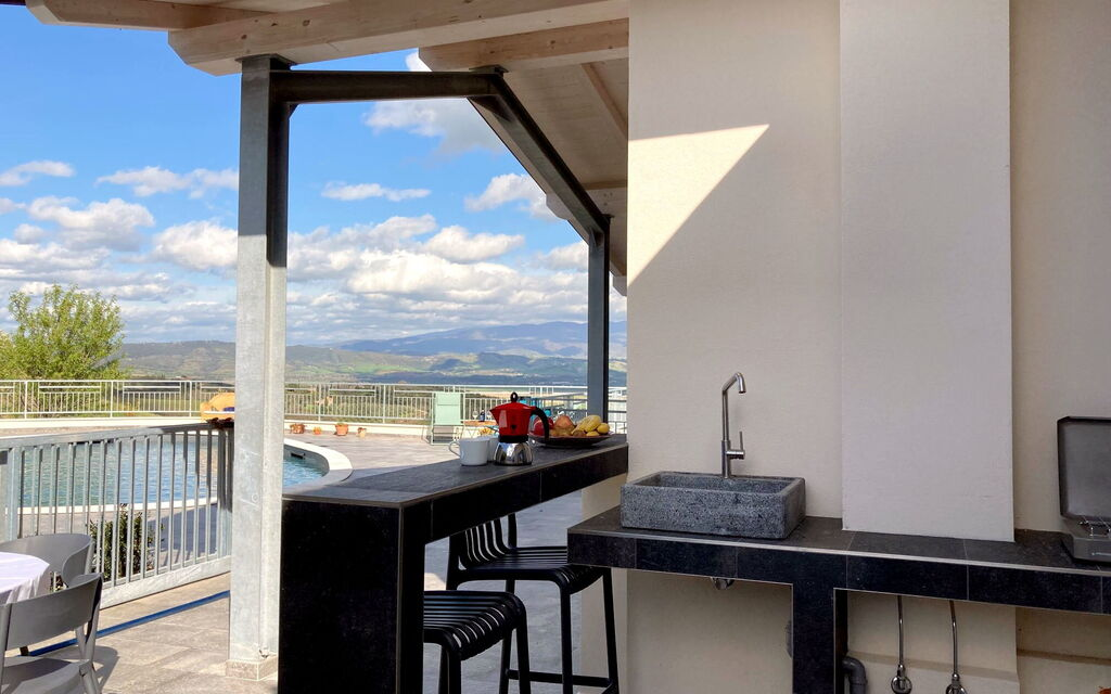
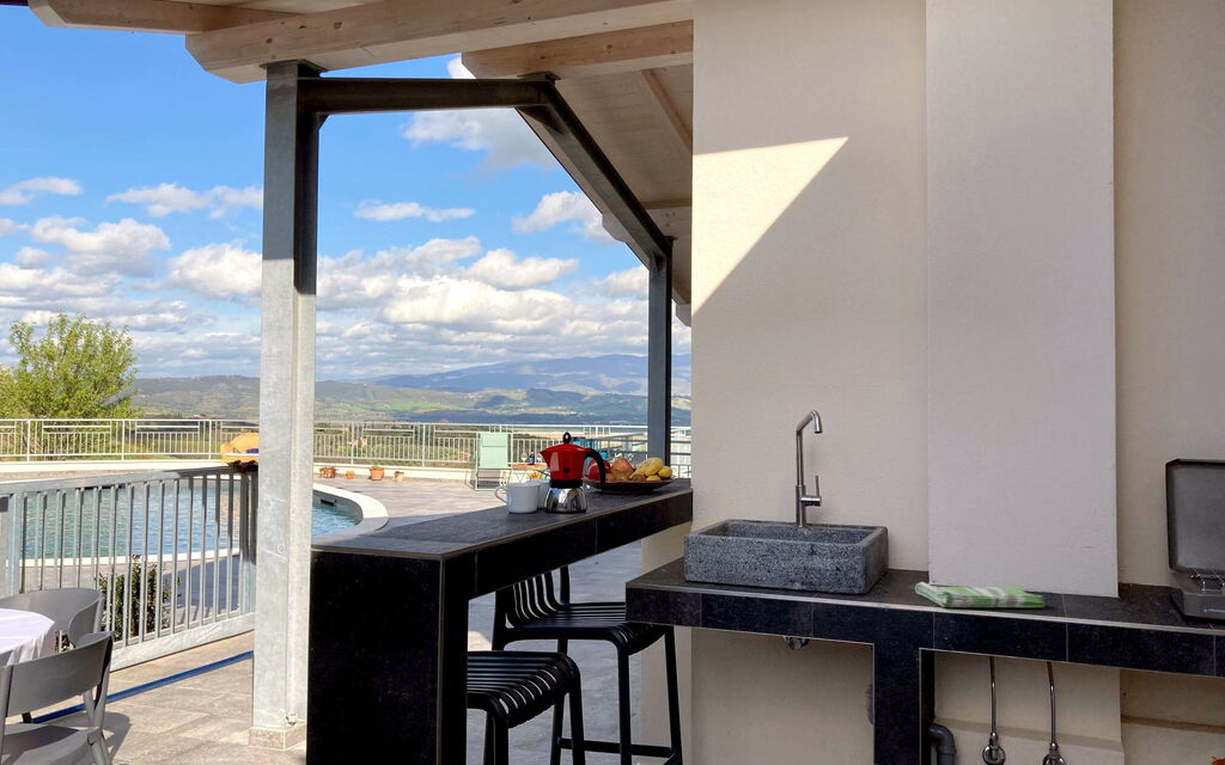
+ dish towel [914,581,1047,608]
